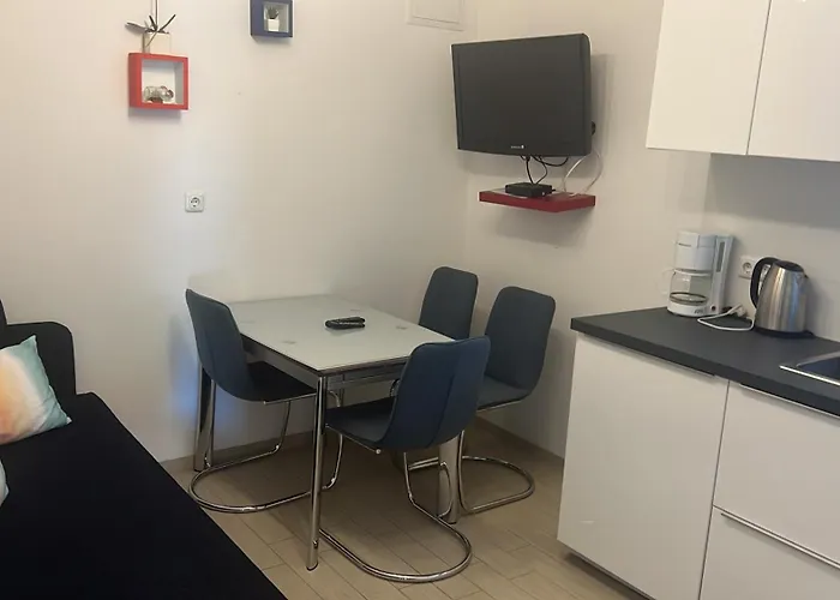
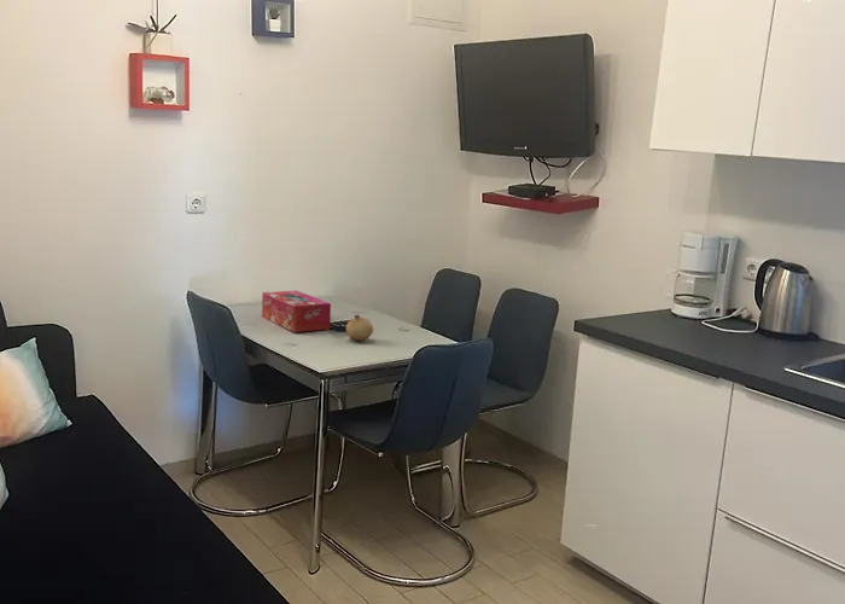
+ fruit [345,314,374,342]
+ tissue box [261,290,332,333]
